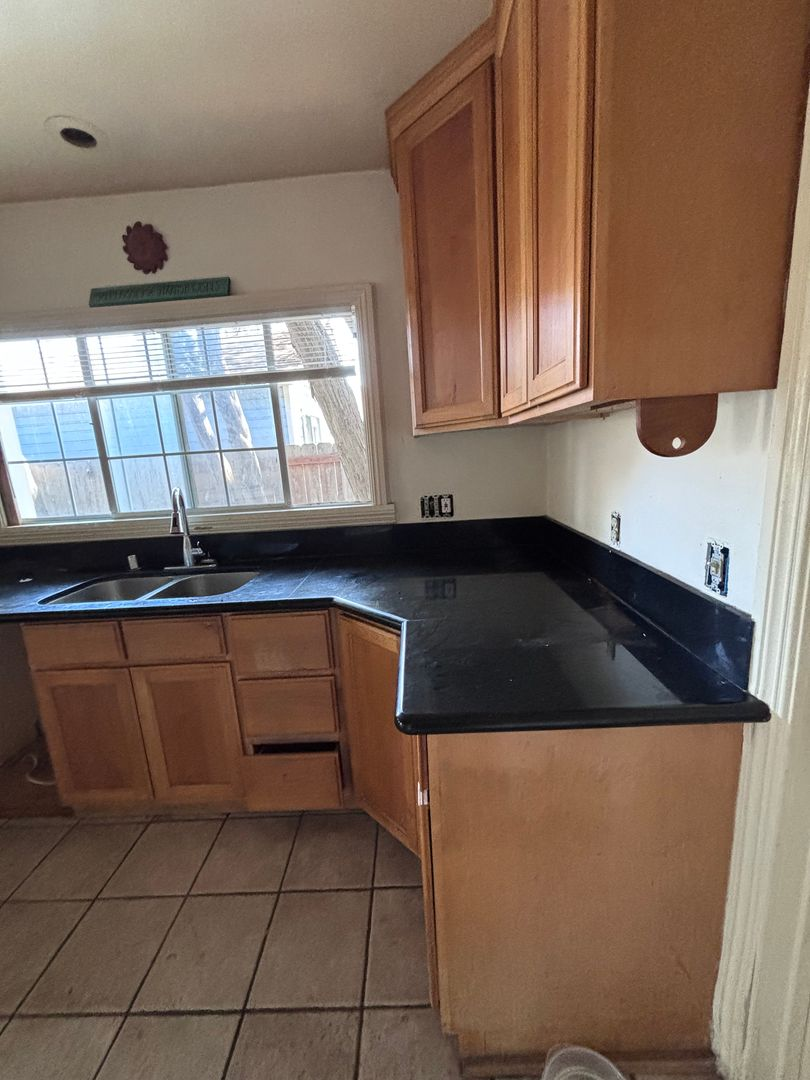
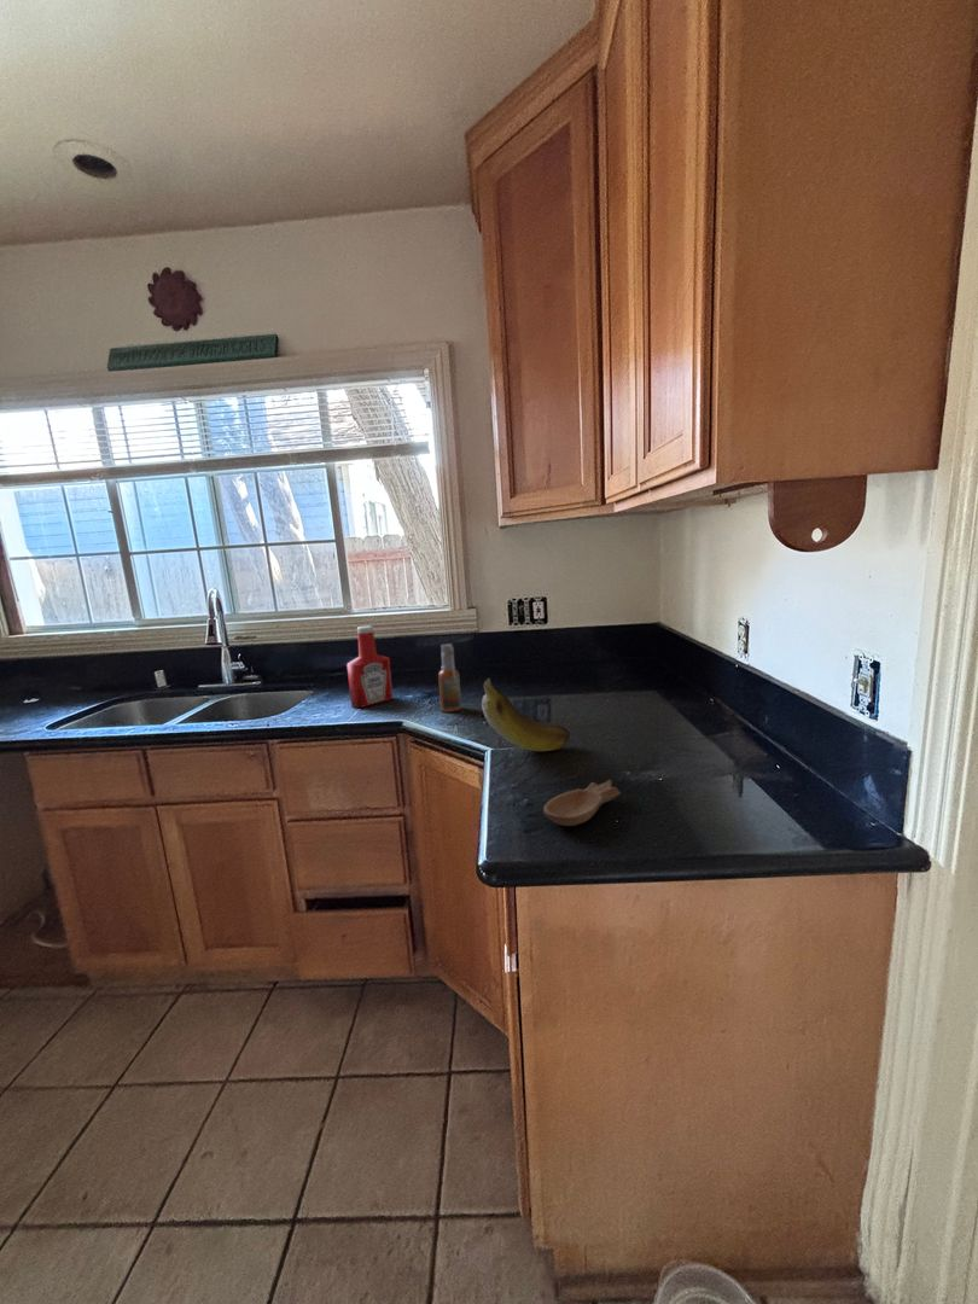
+ soap bottle [345,624,394,709]
+ bowl [542,779,621,827]
+ banana [481,677,571,752]
+ spray bottle [437,642,462,714]
